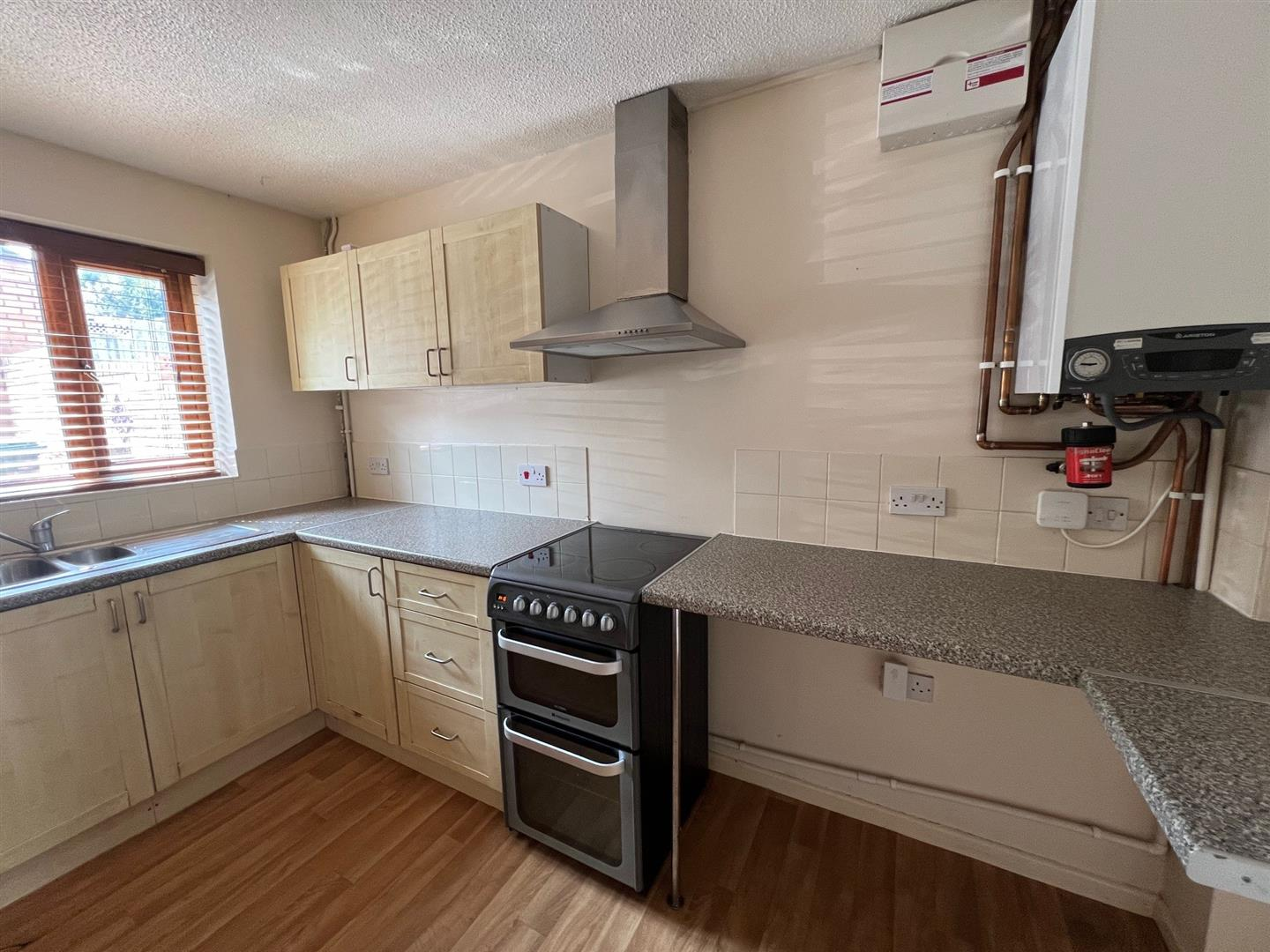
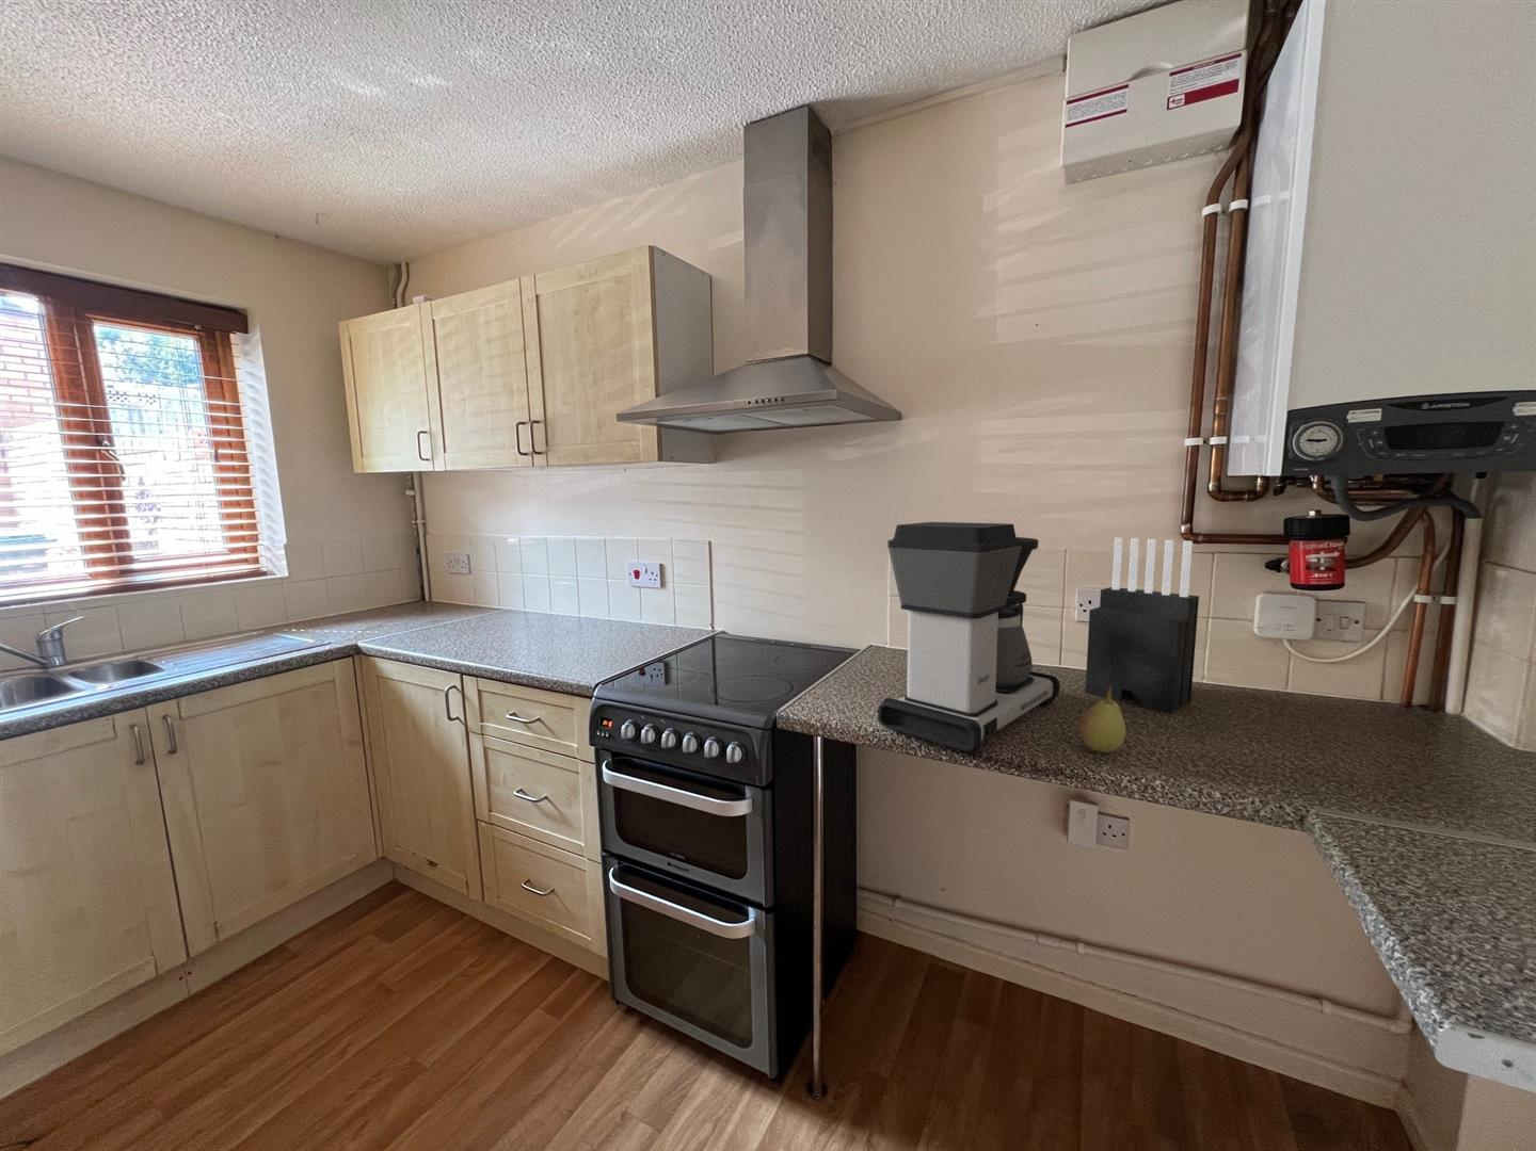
+ knife block [1085,537,1200,715]
+ coffee maker [877,521,1062,756]
+ fruit [1078,687,1126,753]
